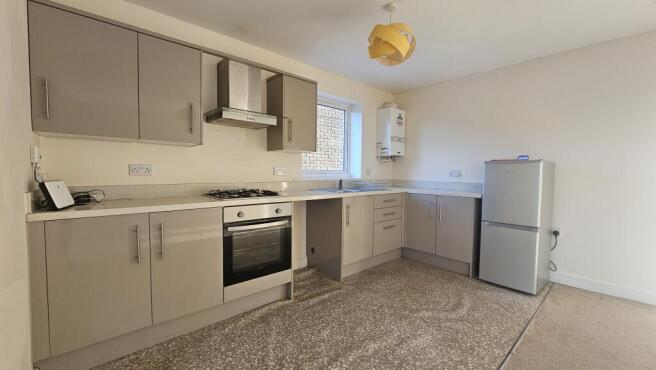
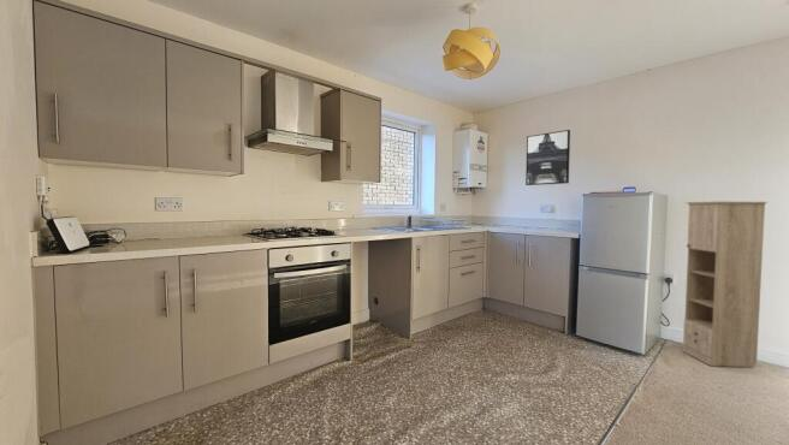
+ wall art [524,129,571,186]
+ storage cabinet [682,201,769,368]
